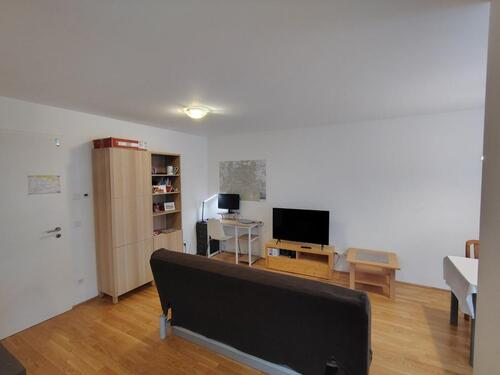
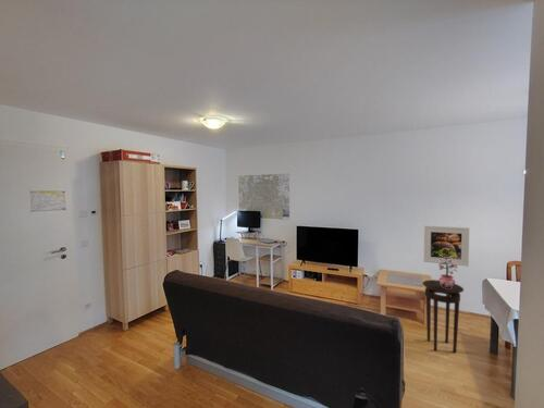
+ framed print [422,225,470,268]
+ stool [422,279,465,354]
+ potted plant [437,255,459,289]
